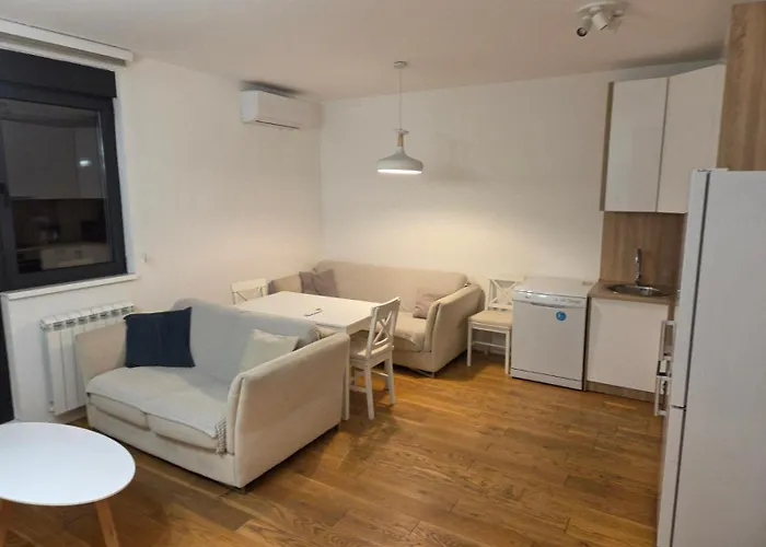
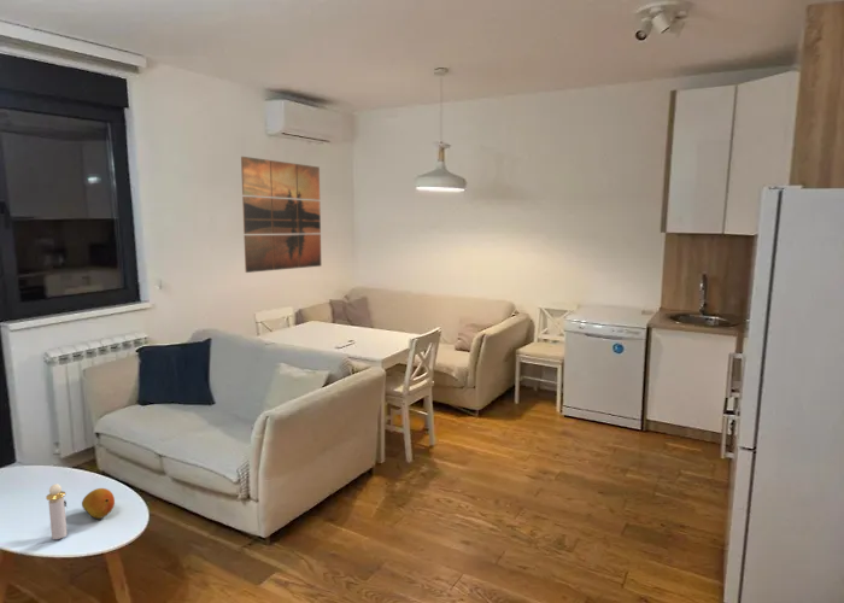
+ fruit [81,487,116,520]
+ wall art [240,156,322,274]
+ perfume bottle [45,482,68,540]
